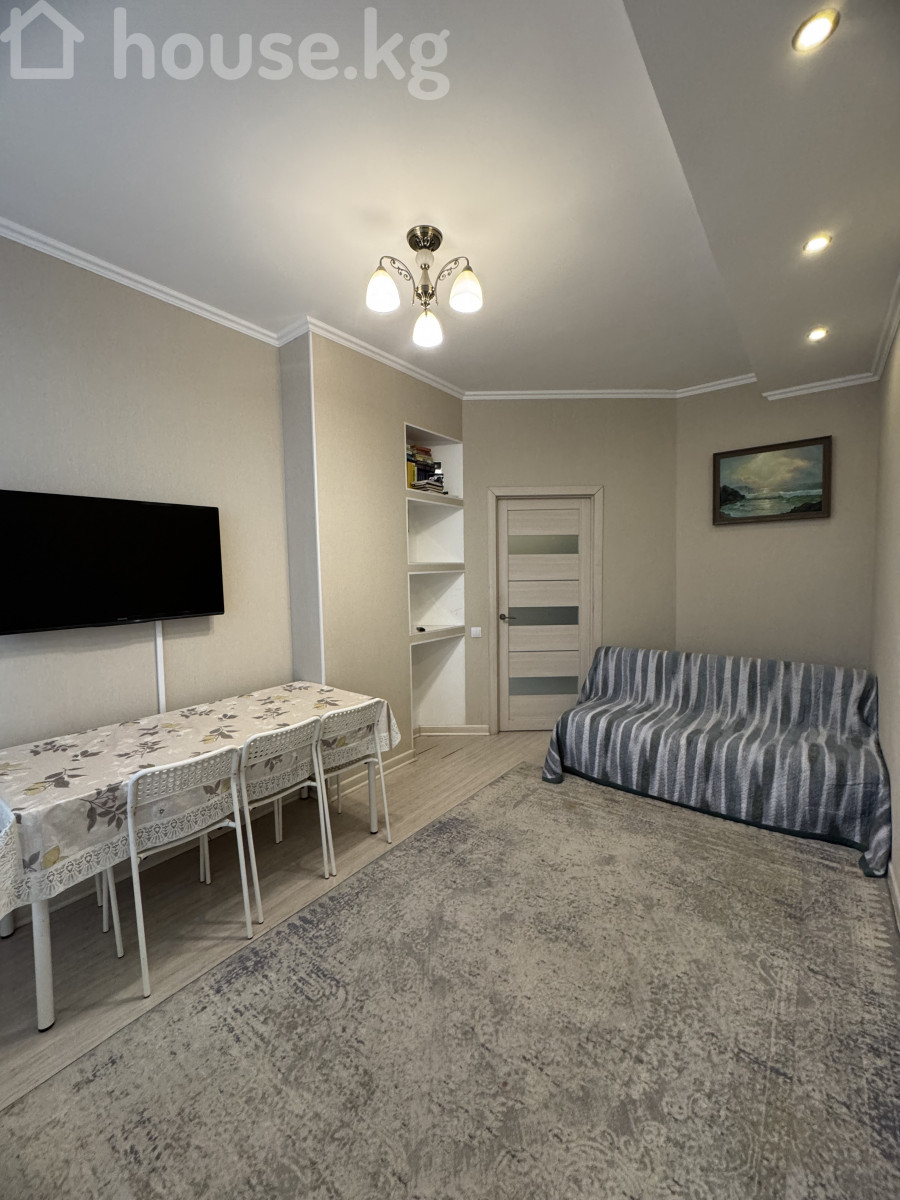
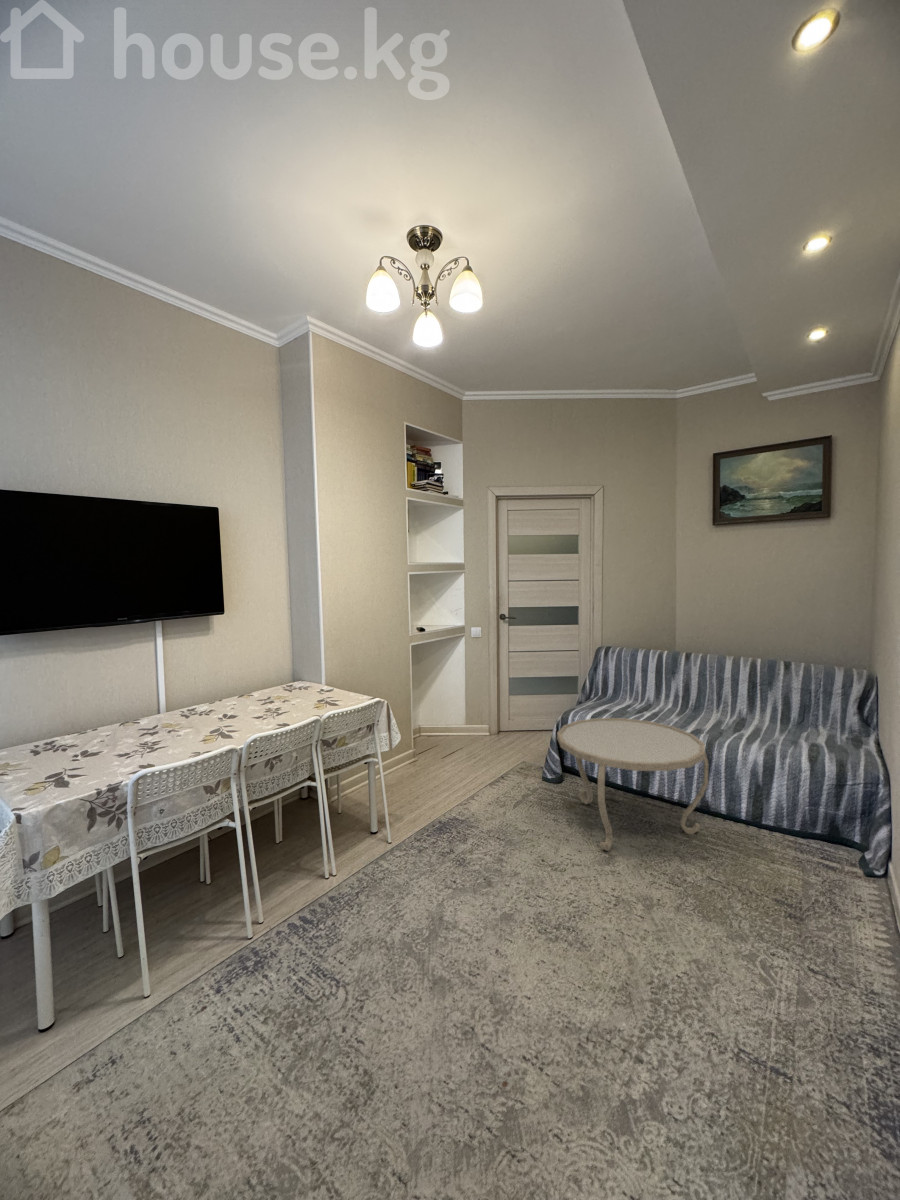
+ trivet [556,717,710,852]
